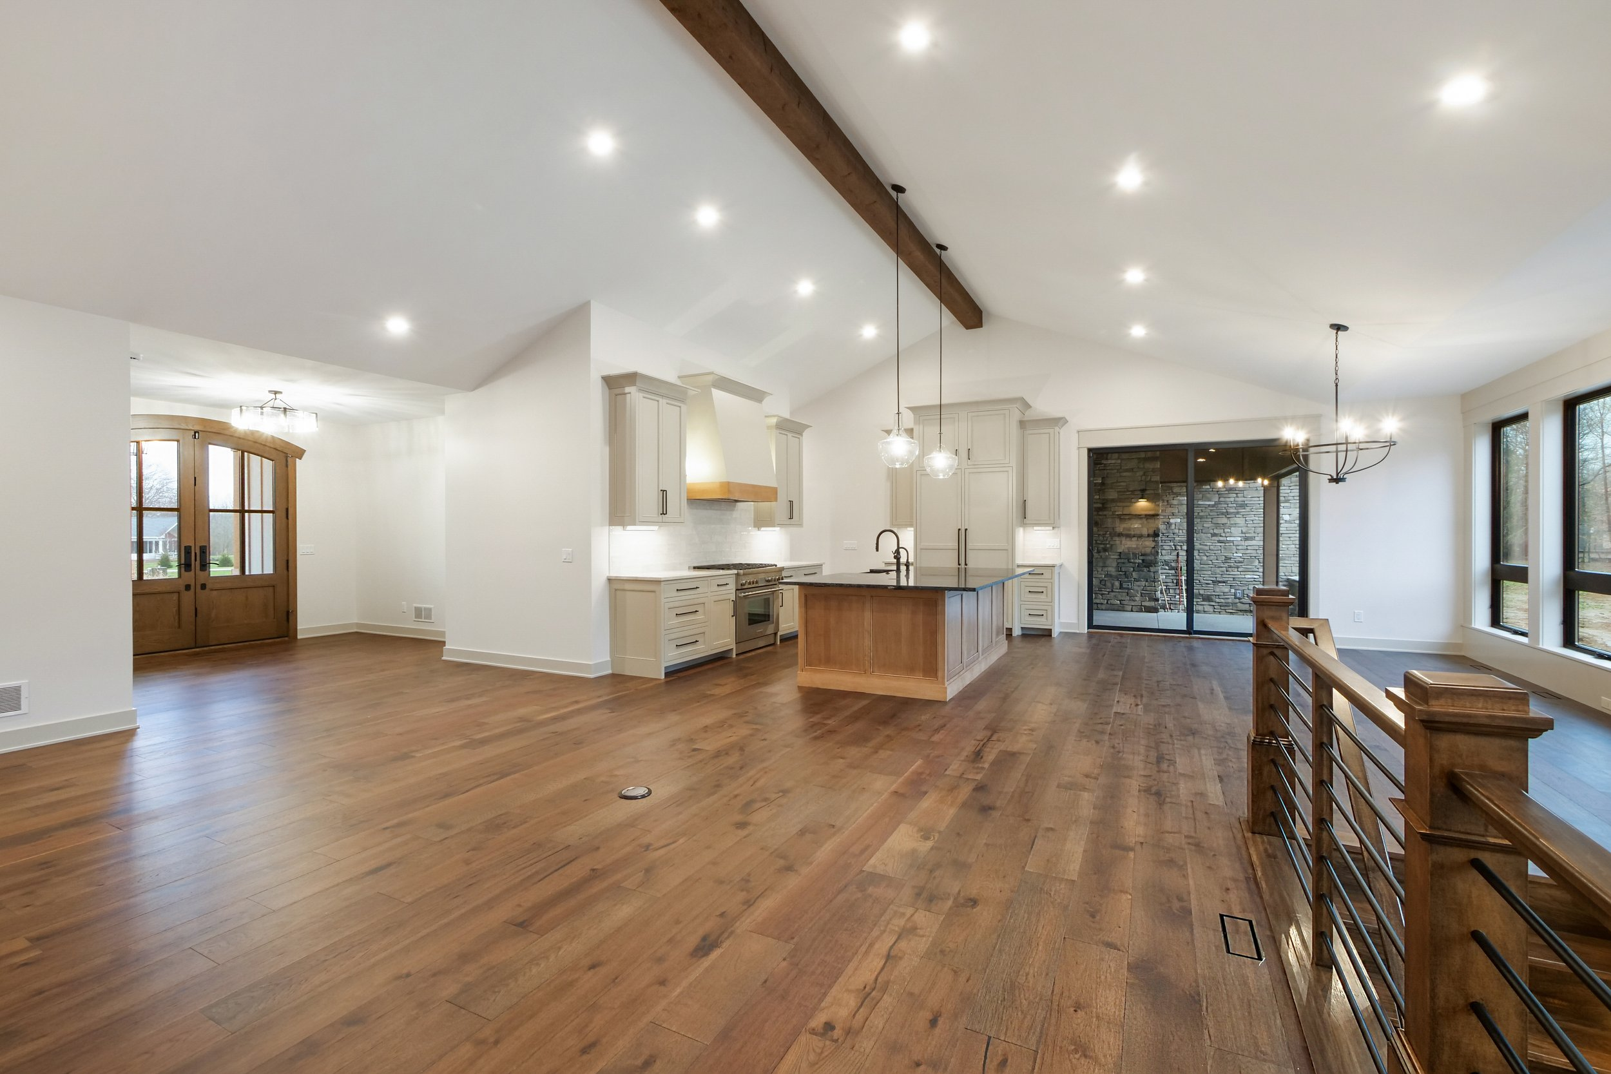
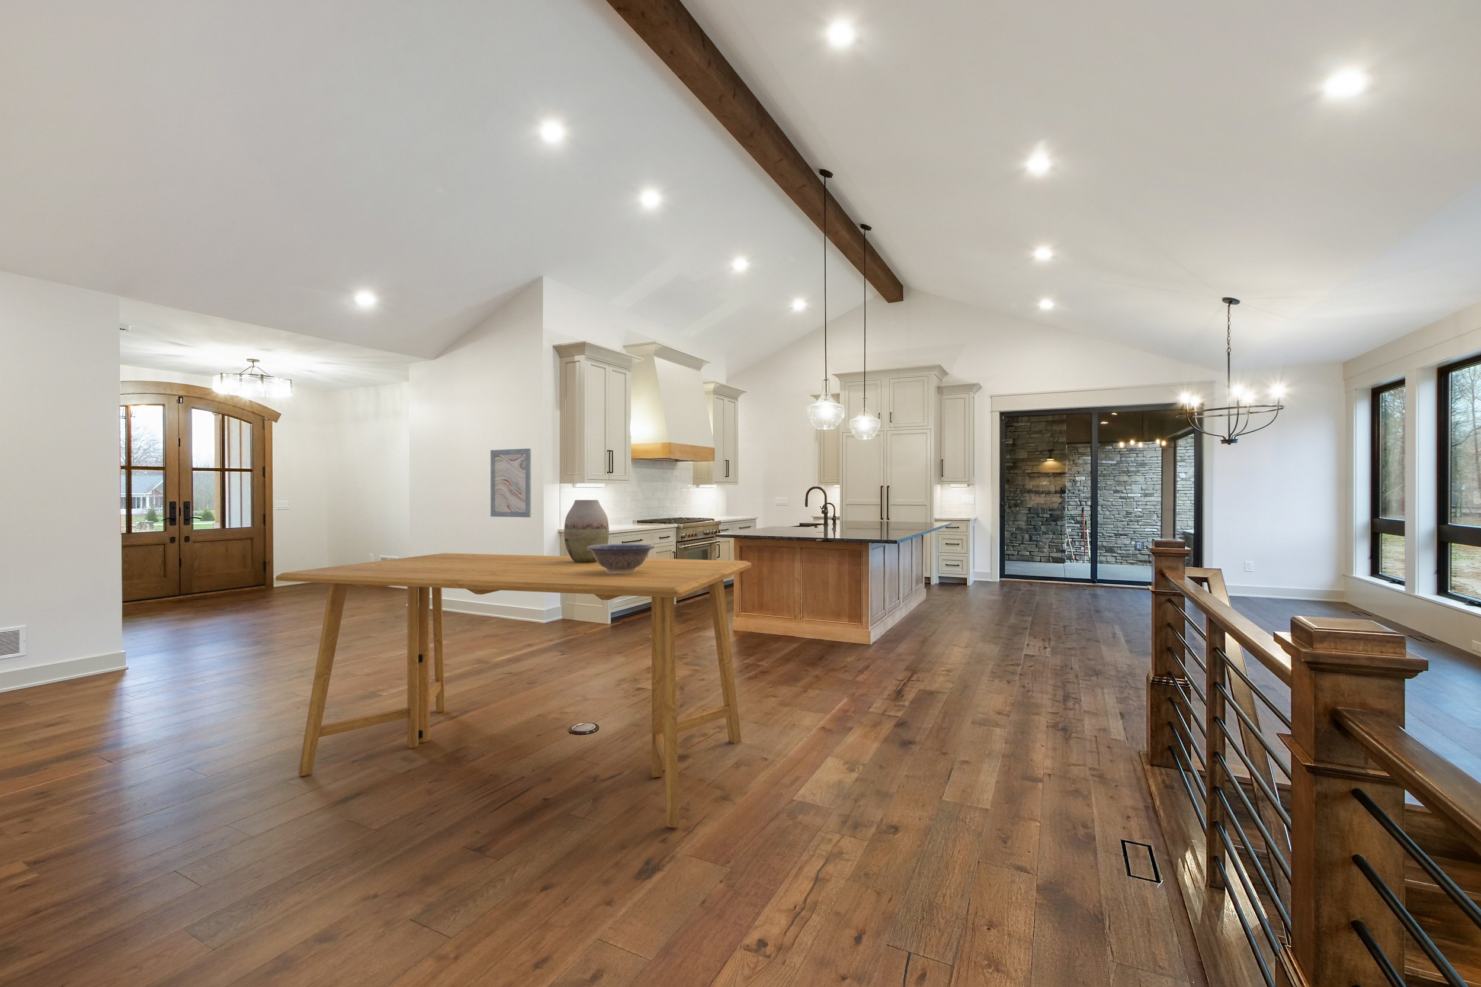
+ wall art [490,448,531,518]
+ decorative bowl [587,543,656,573]
+ dining table [275,552,752,828]
+ vase [563,499,609,563]
